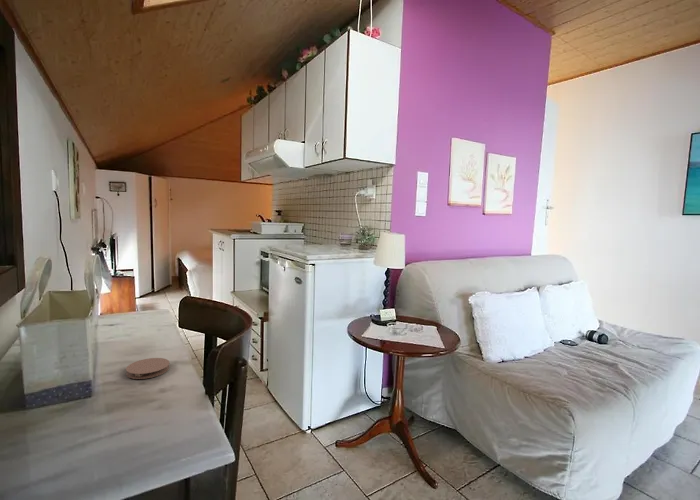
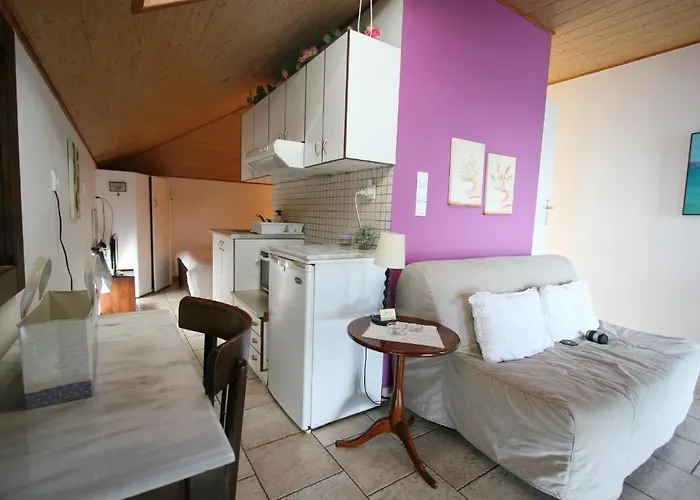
- coaster [125,357,171,380]
